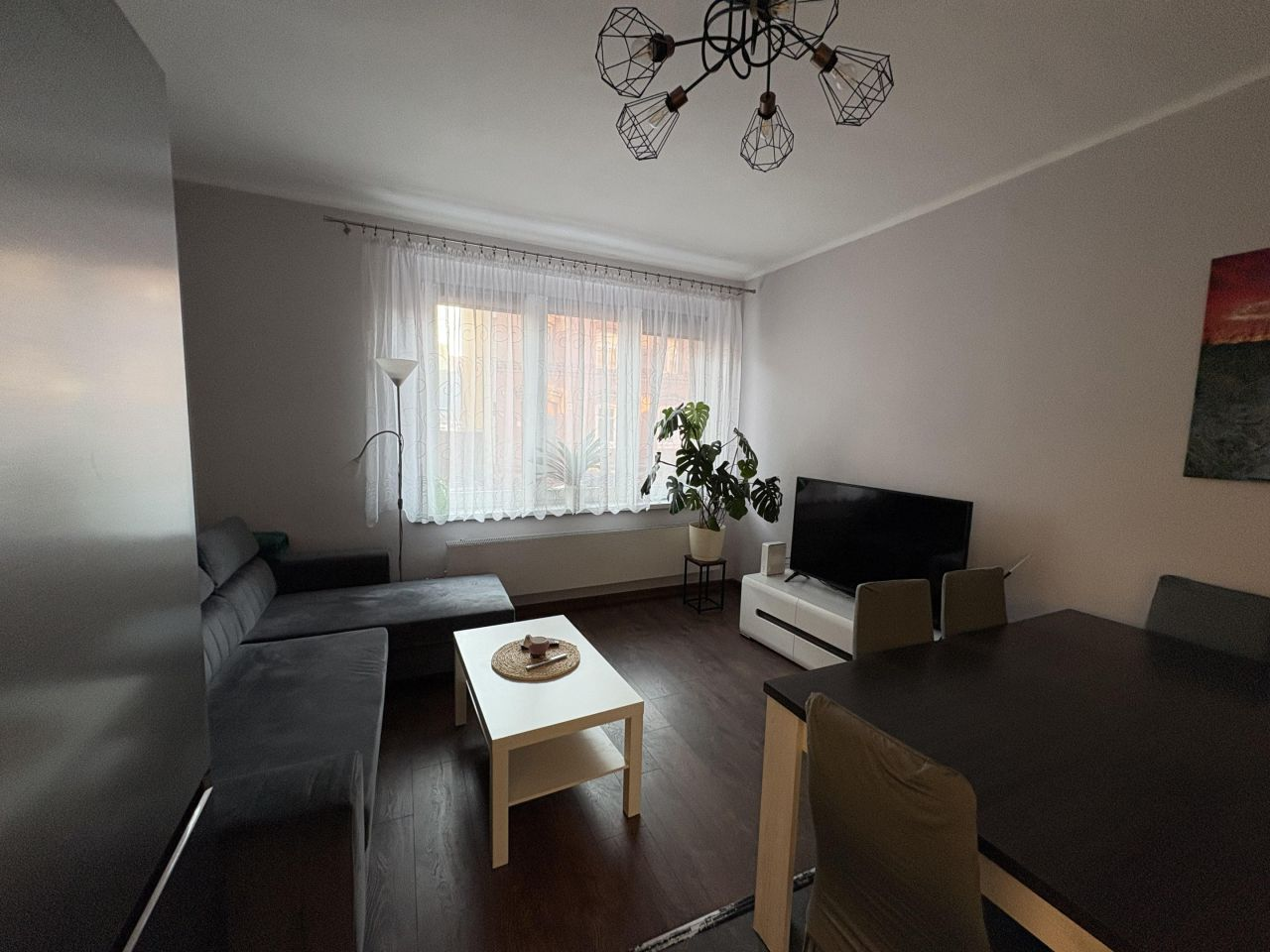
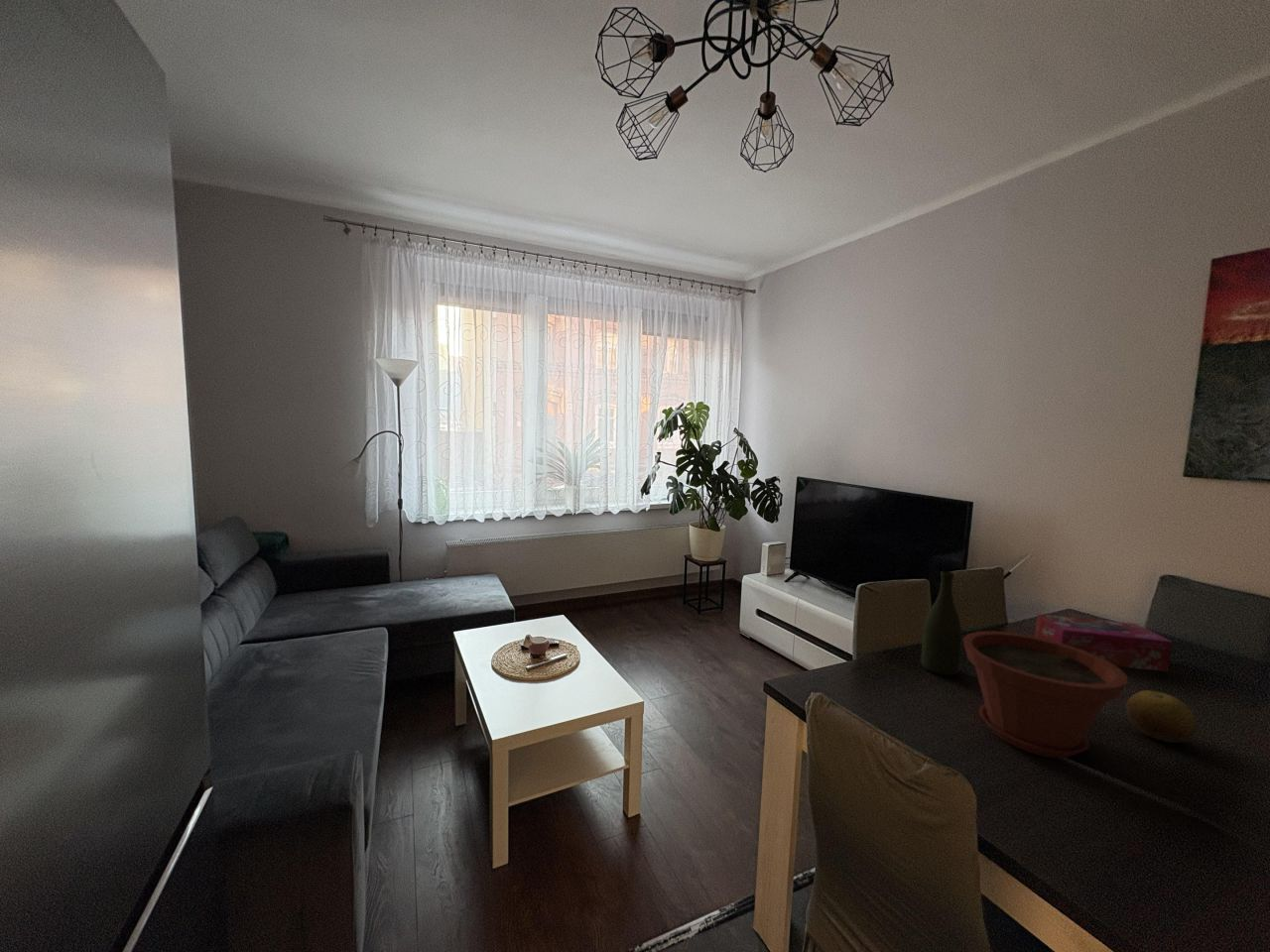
+ bottle [920,570,962,676]
+ plant pot [961,631,1129,760]
+ fruit [1125,689,1198,744]
+ tissue box [1034,613,1173,673]
